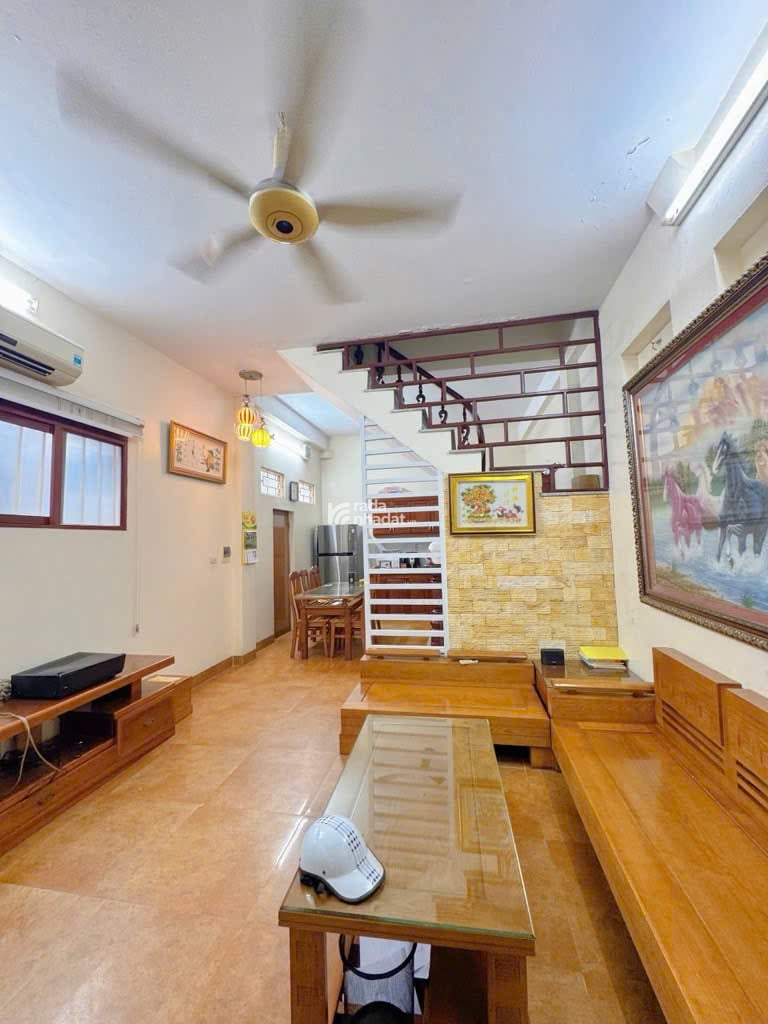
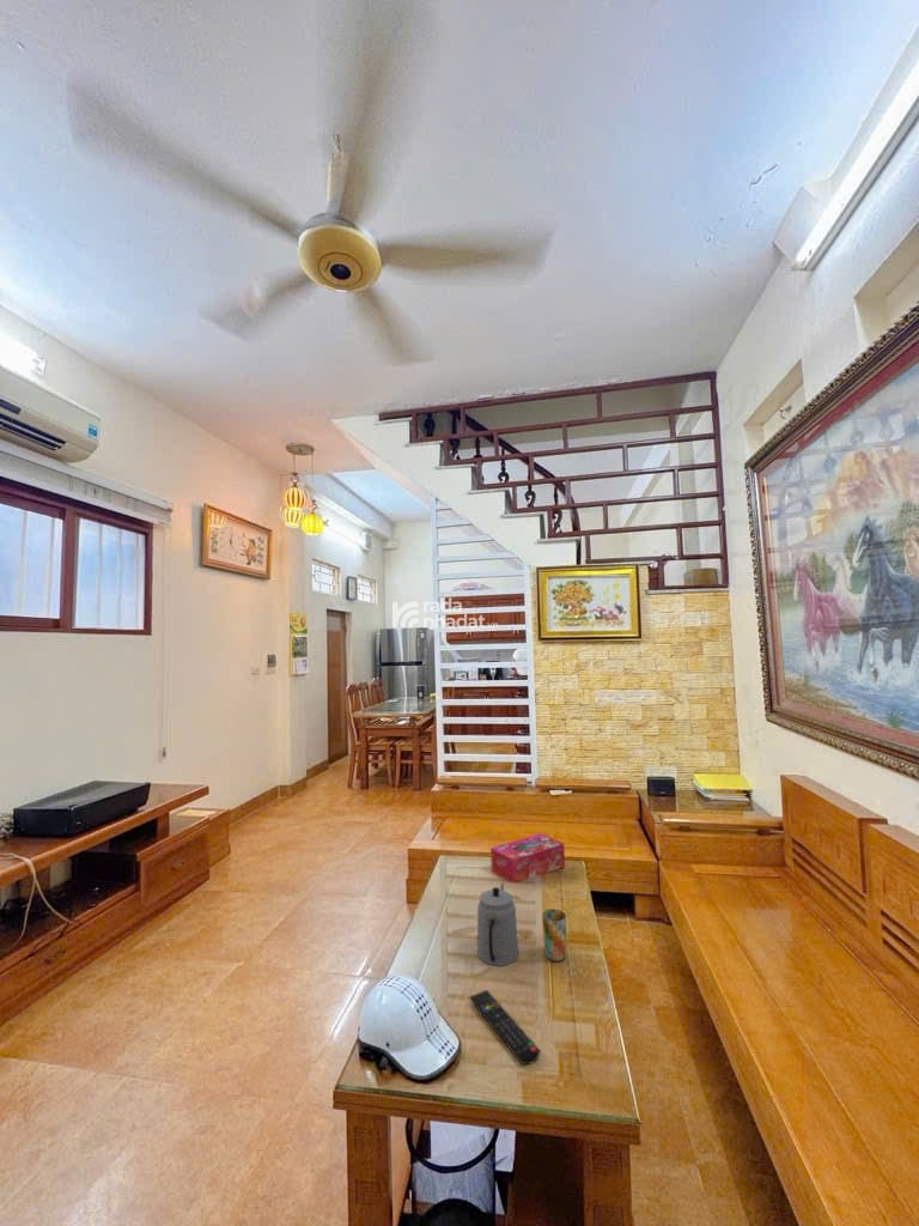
+ cup [541,908,567,963]
+ teapot [476,881,519,967]
+ tissue box [489,832,566,884]
+ remote control [469,989,541,1066]
